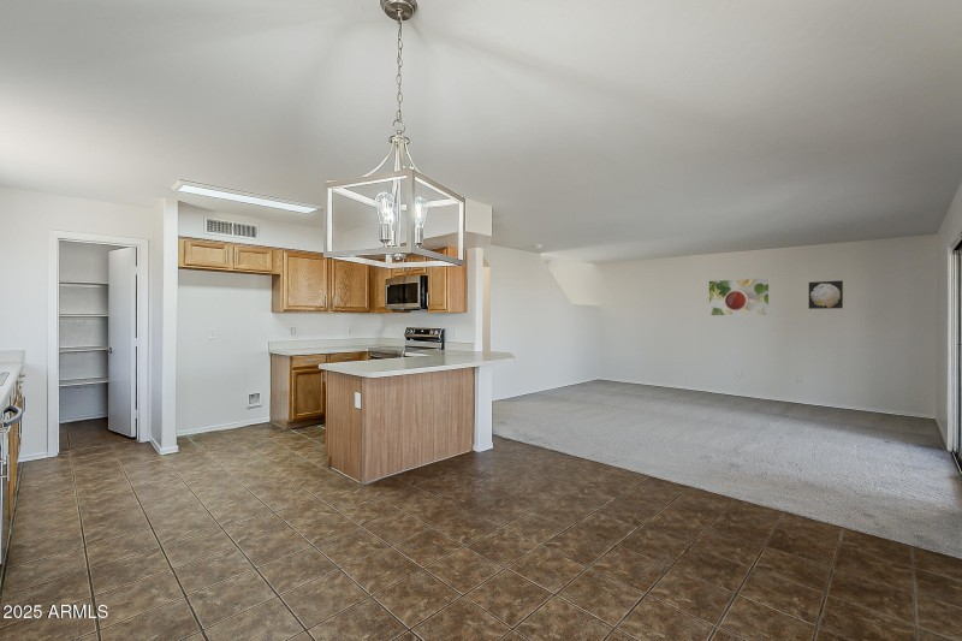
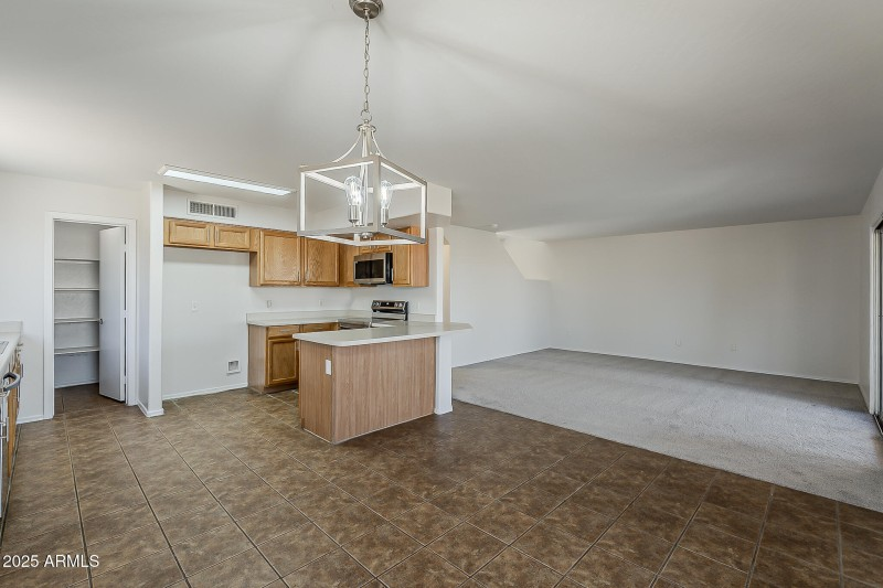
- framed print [707,277,771,316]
- wall art [808,279,844,310]
